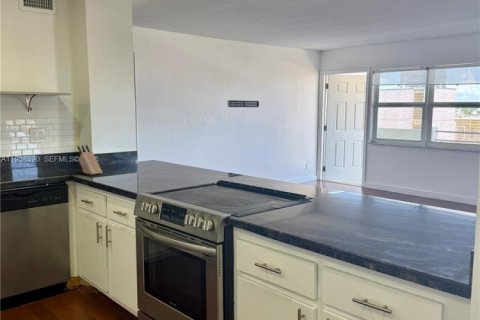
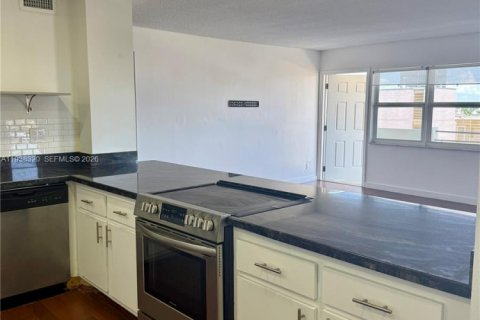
- knife block [77,144,104,176]
